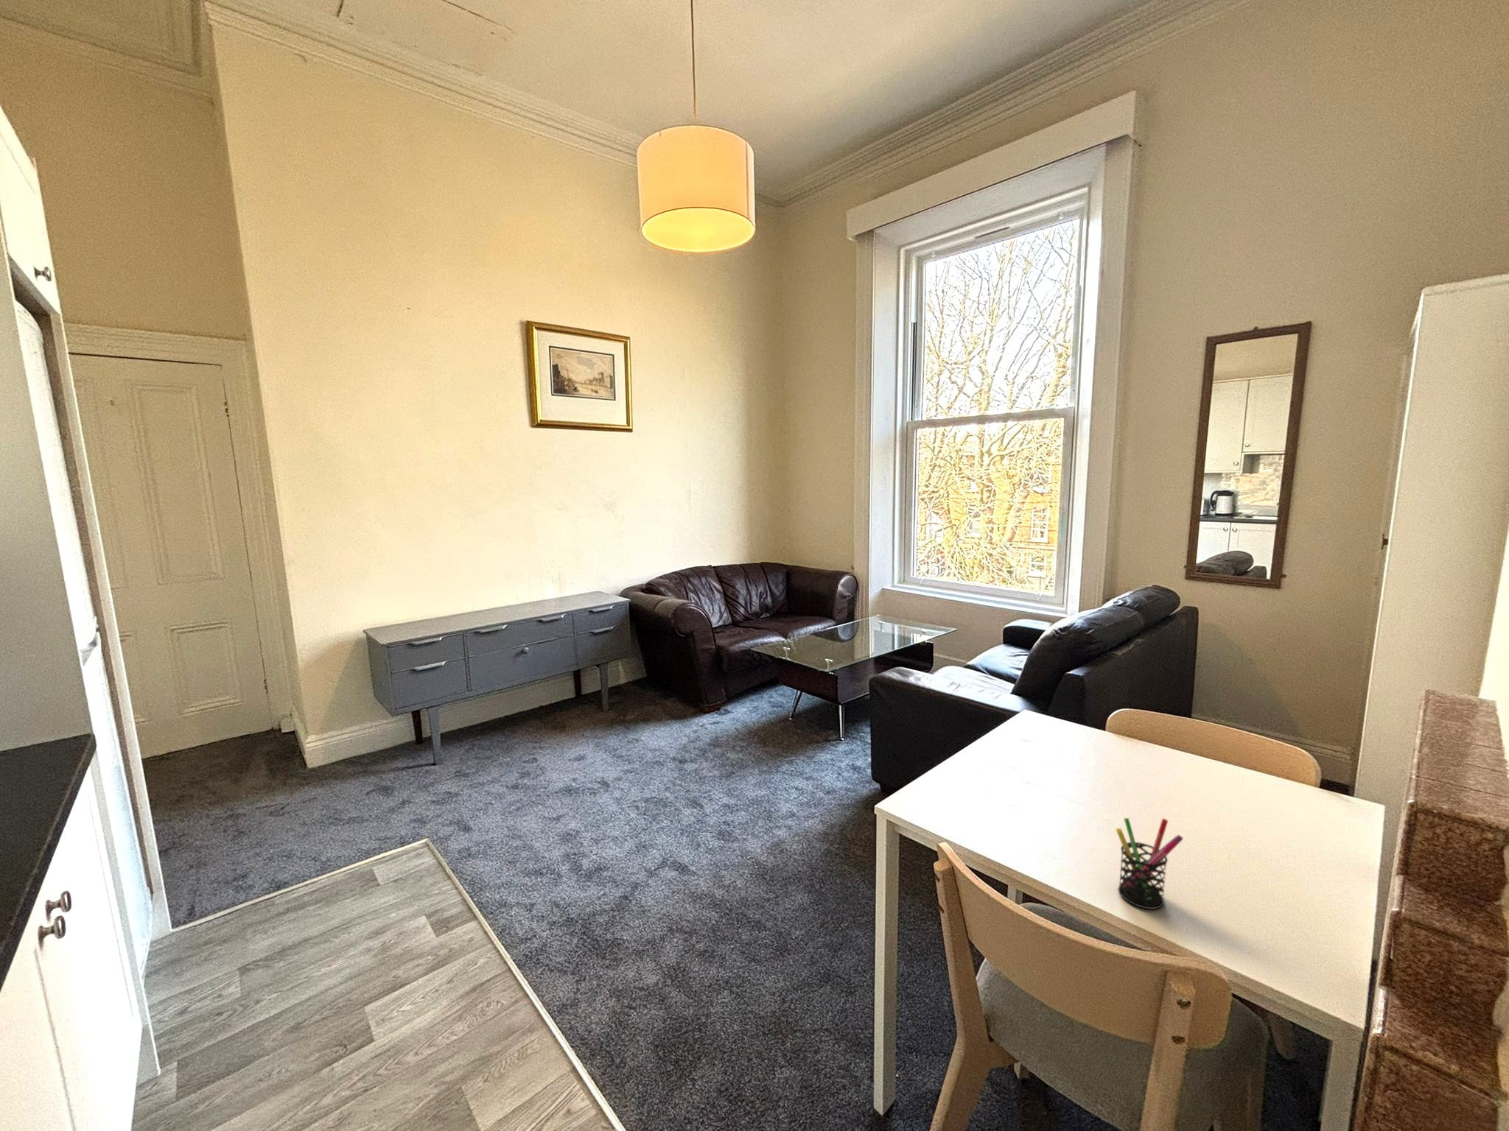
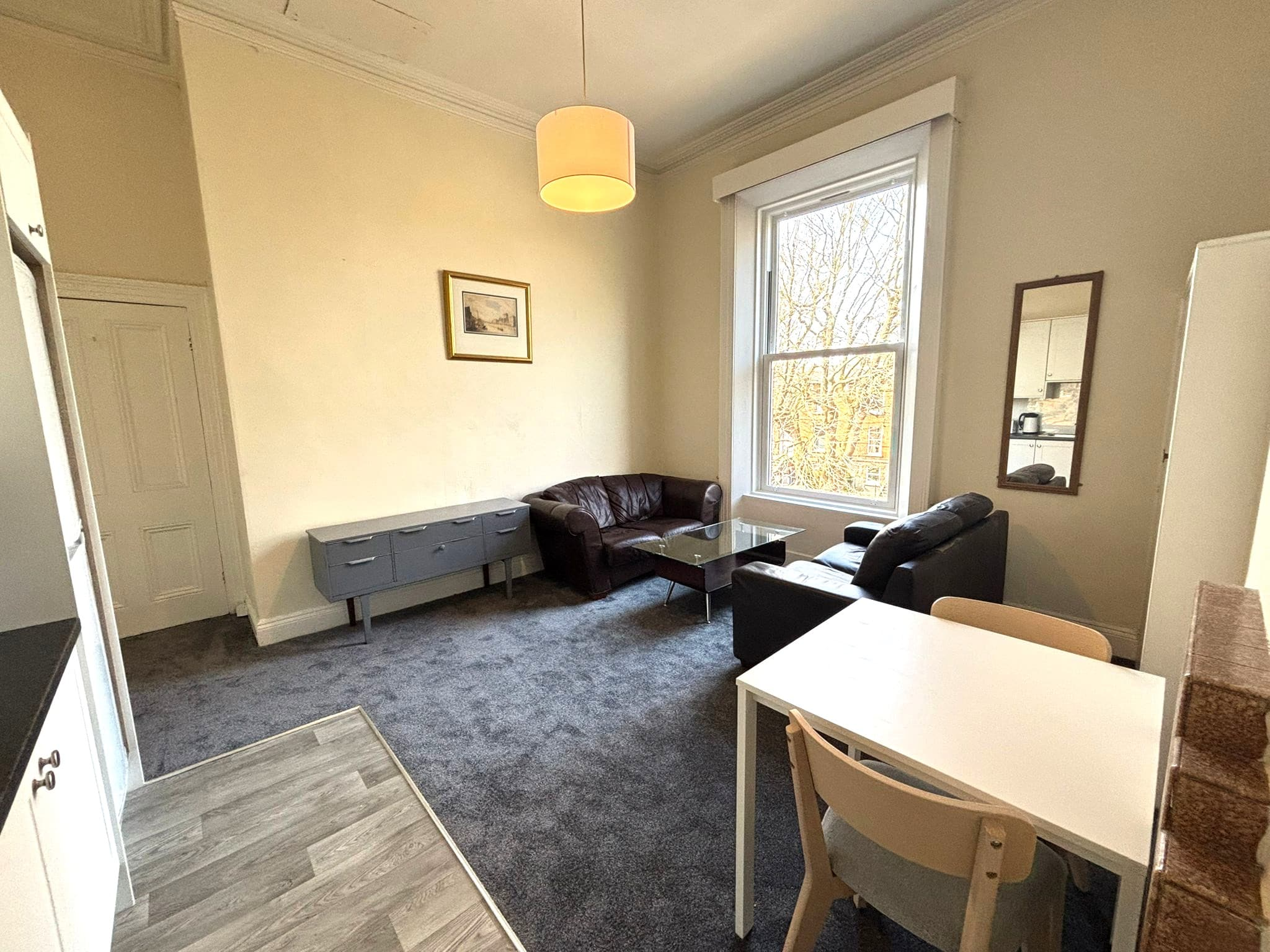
- pen holder [1116,817,1185,910]
